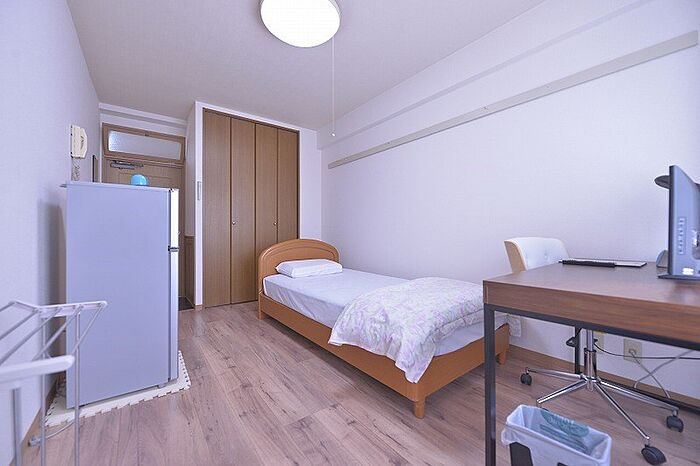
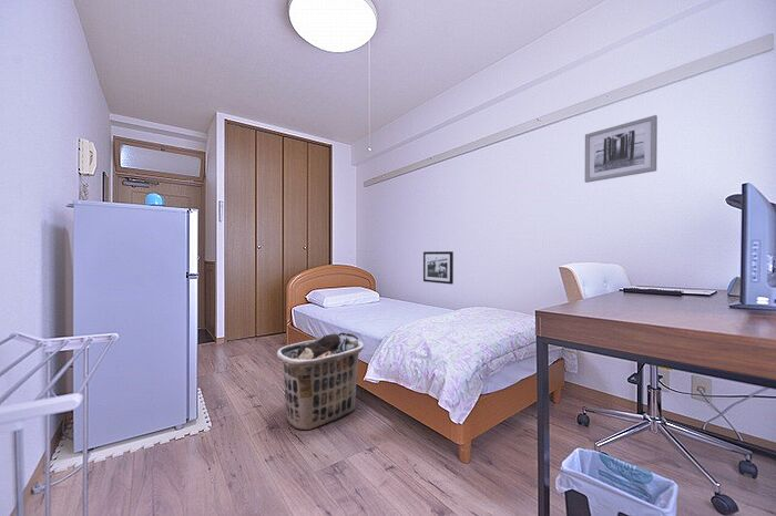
+ clothes hamper [276,331,365,431]
+ wall art [584,114,658,184]
+ picture frame [422,250,455,286]
